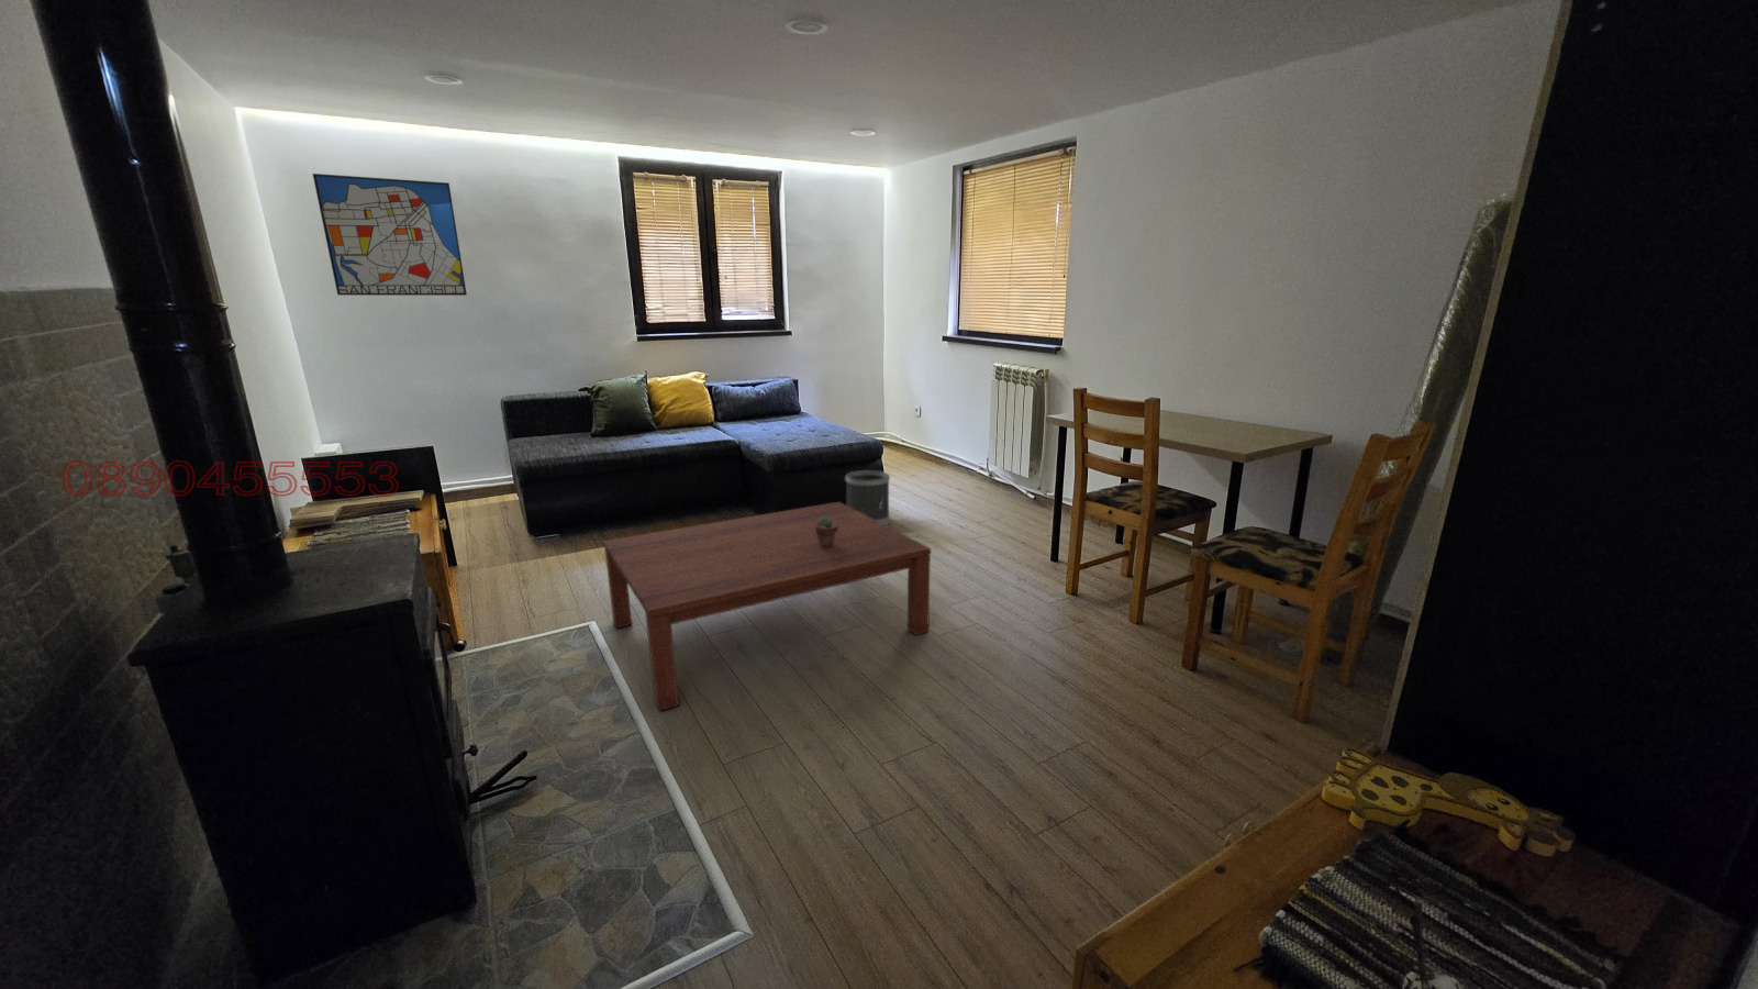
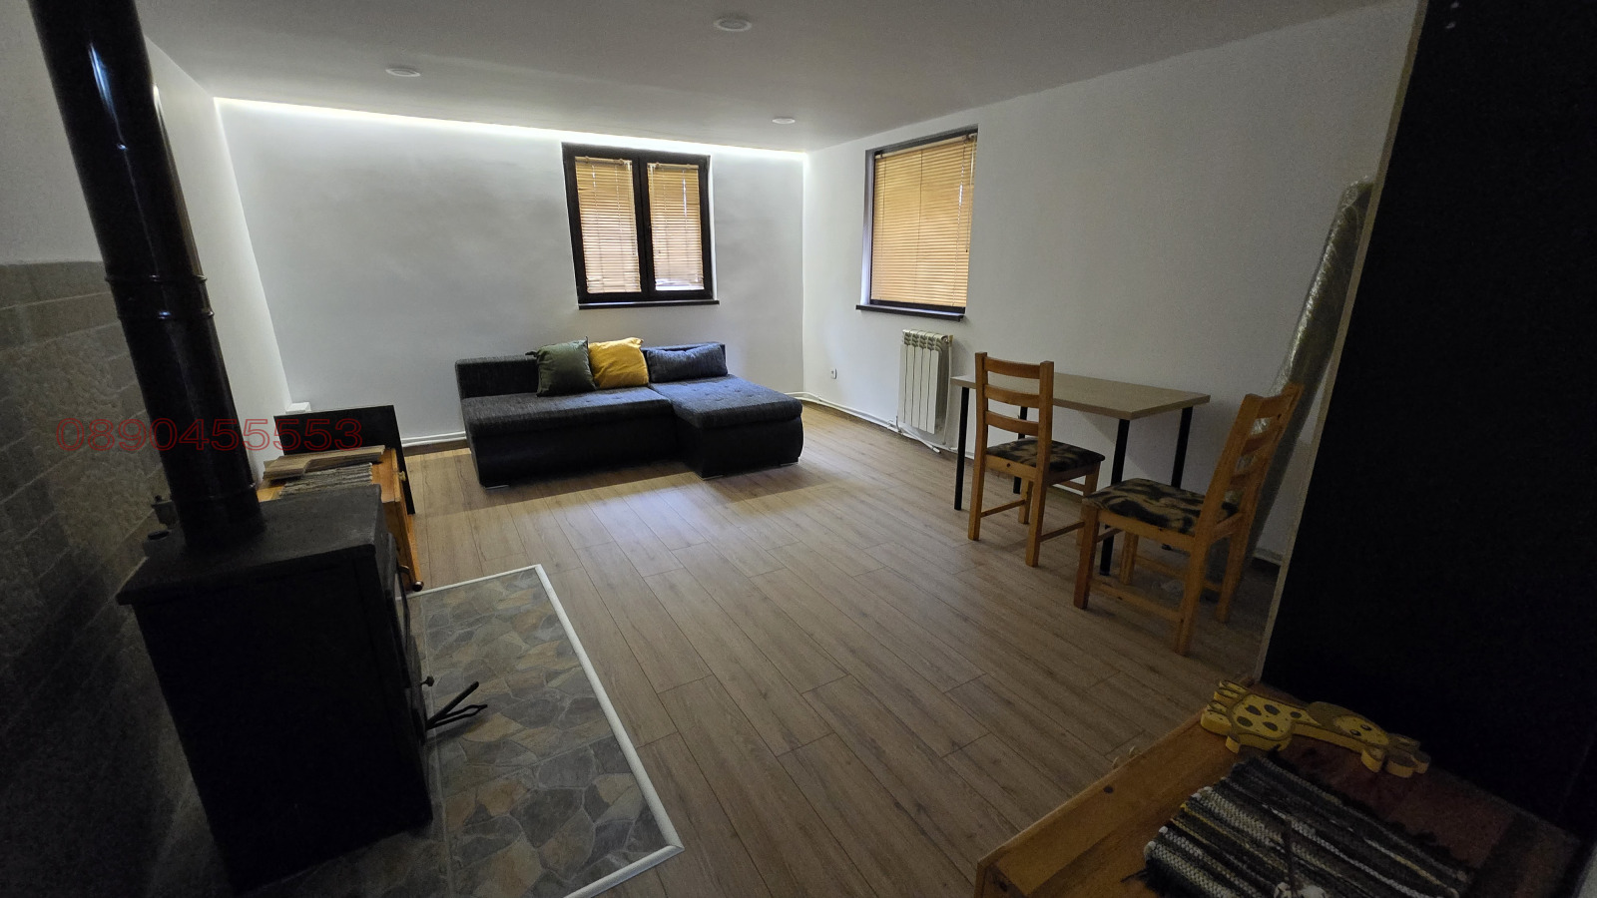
- coffee table [603,501,932,712]
- potted succulent [815,516,837,547]
- wall art [312,173,468,297]
- wastebasket [844,470,891,527]
